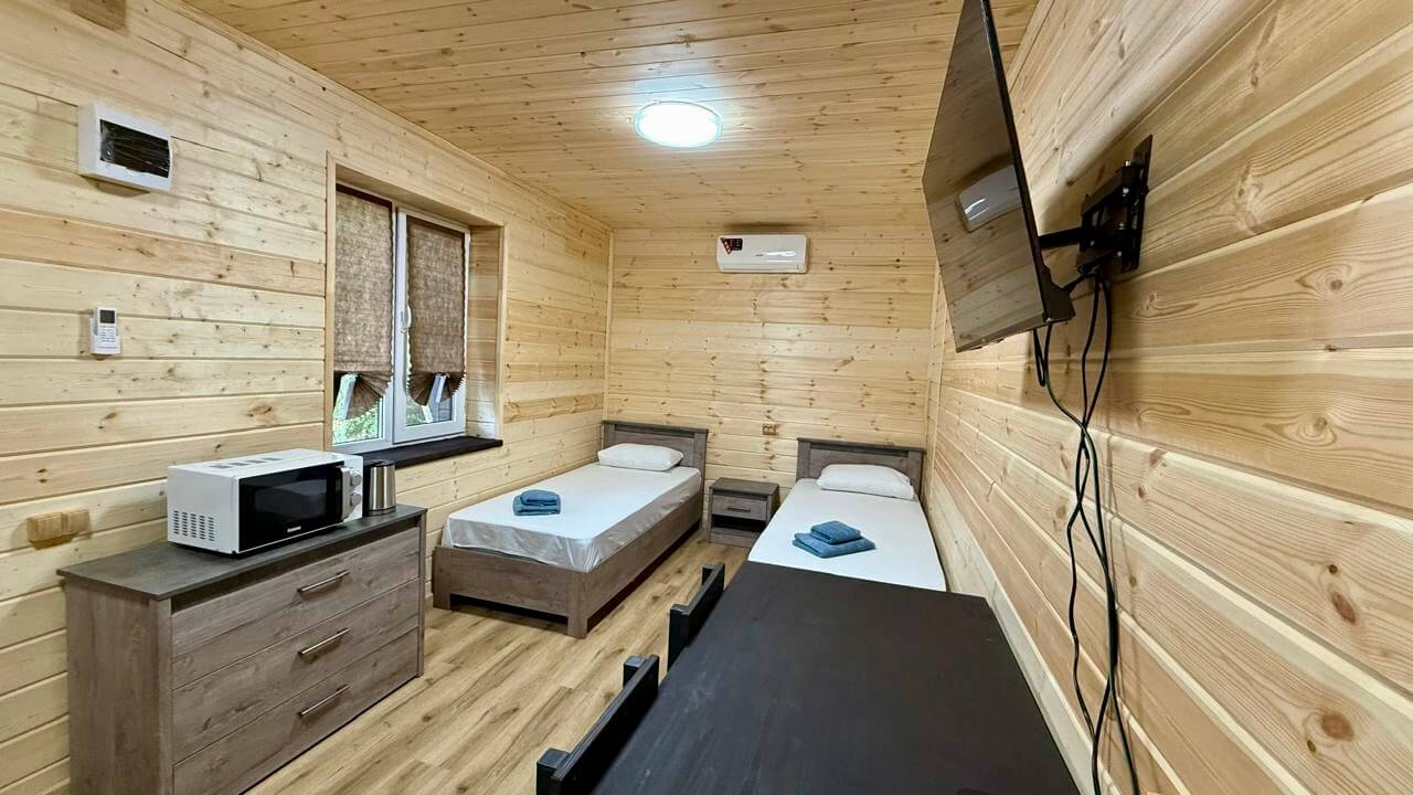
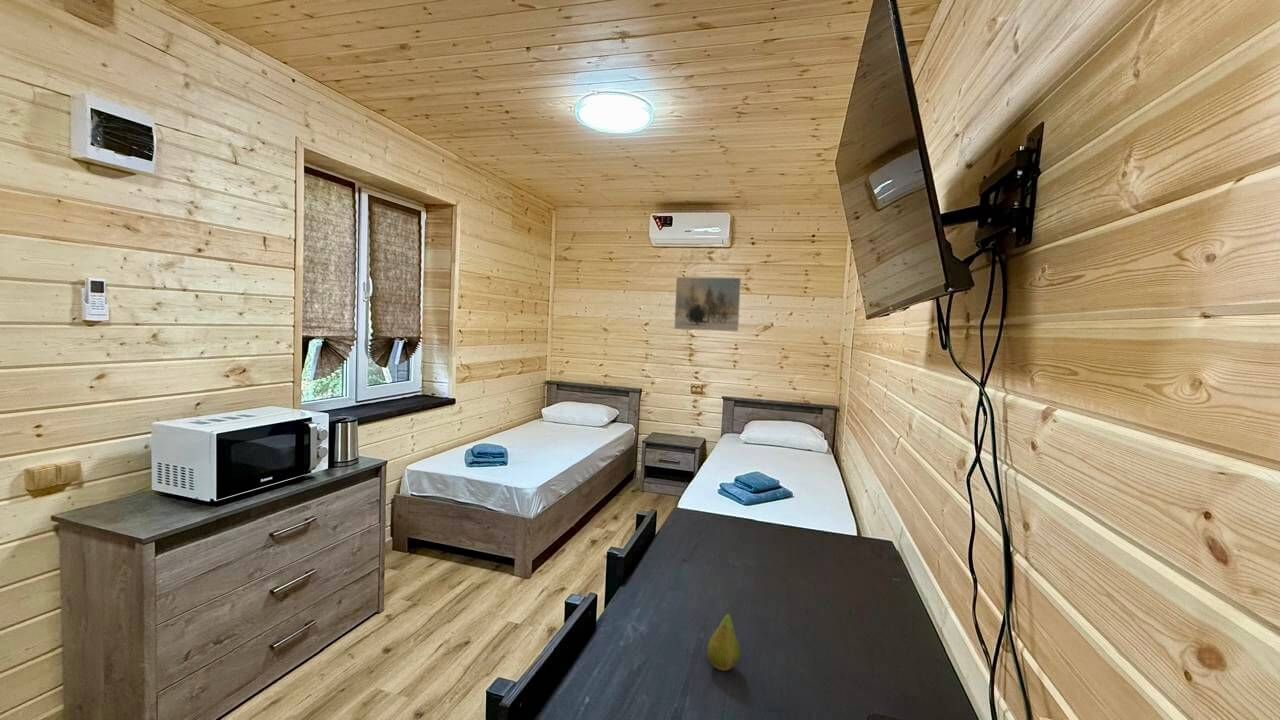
+ fruit [706,604,741,672]
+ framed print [673,276,742,332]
